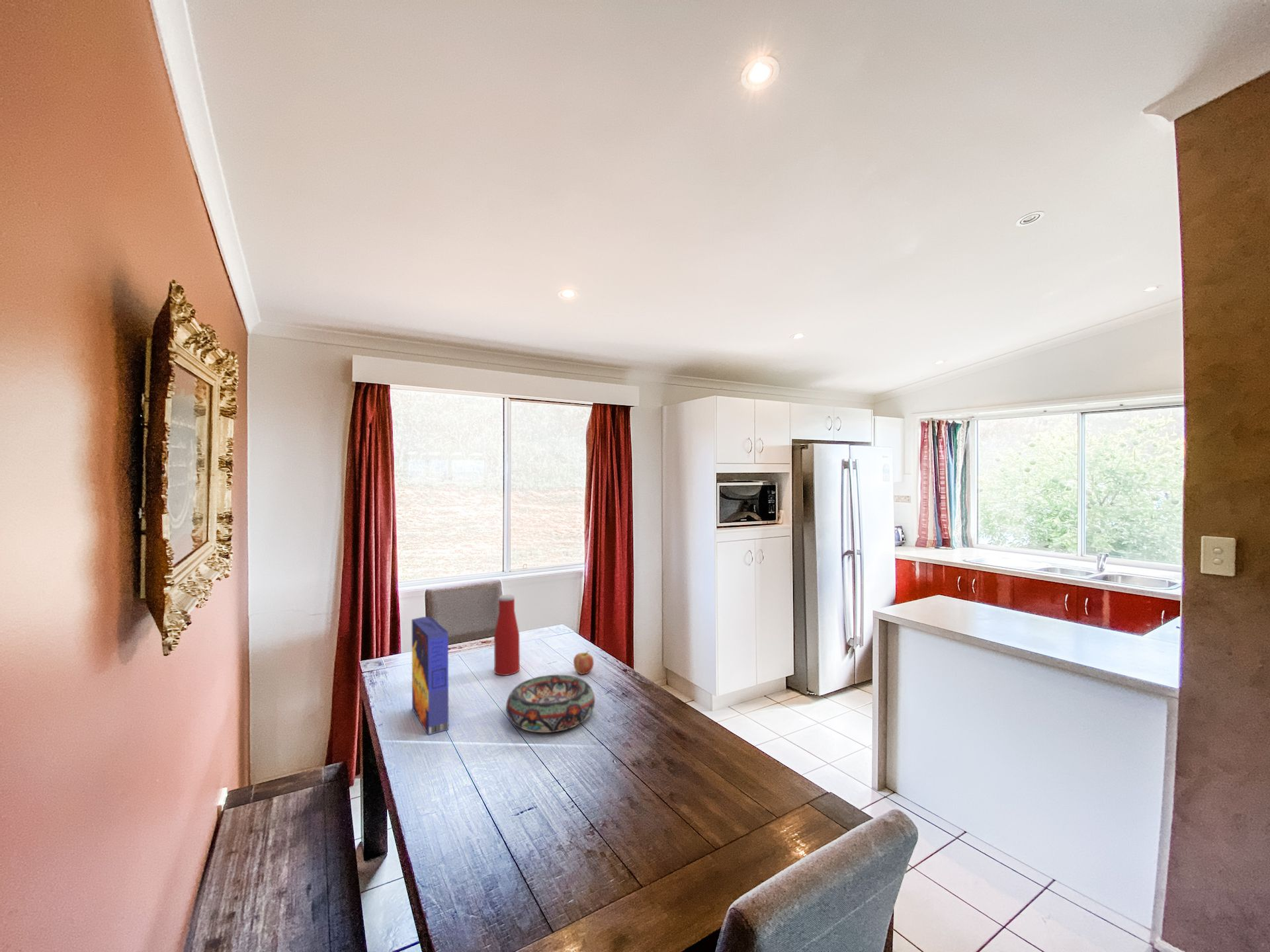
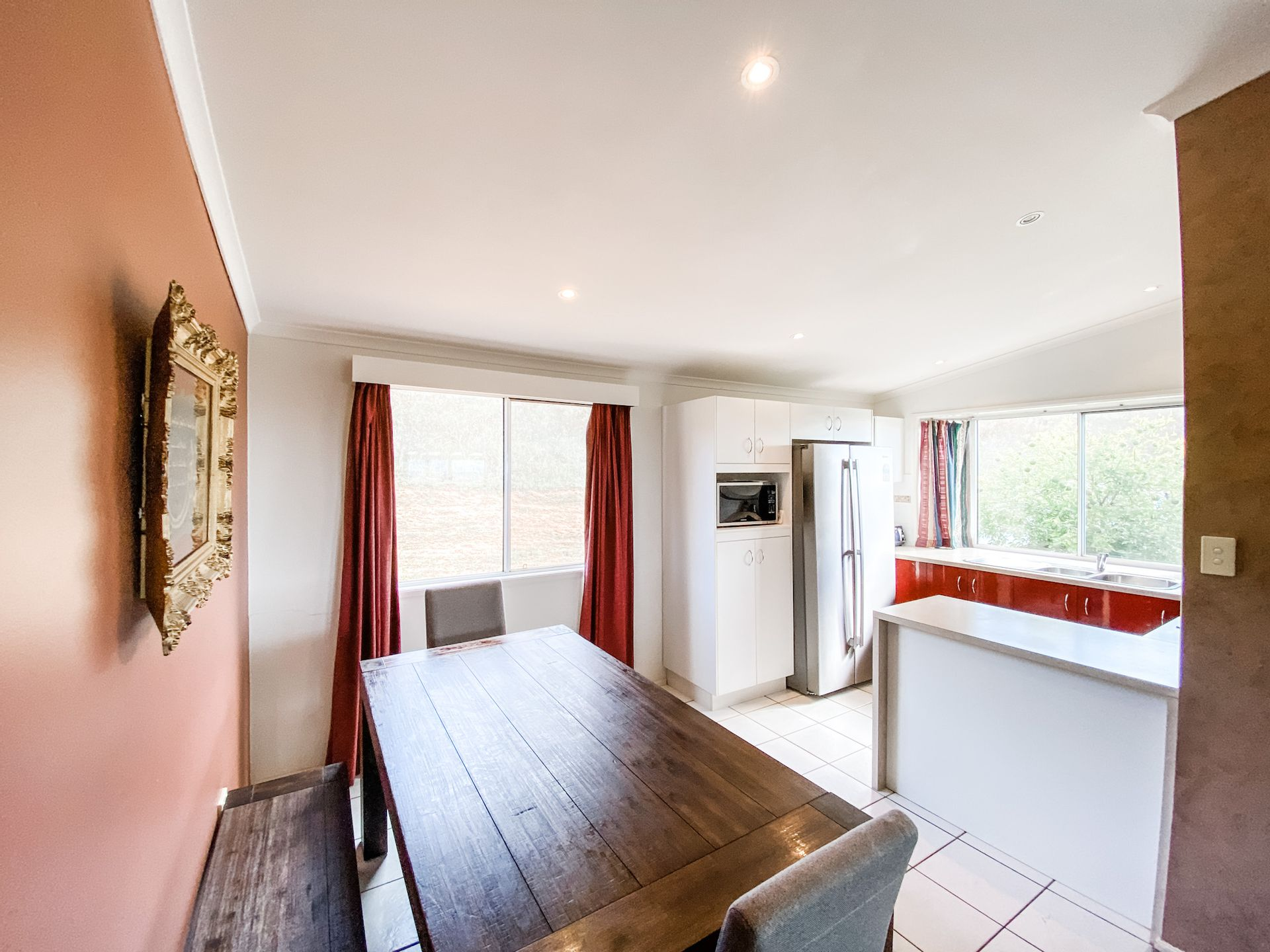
- cereal box [411,616,449,736]
- fruit [573,651,594,675]
- bottle [493,594,521,676]
- decorative bowl [505,674,595,733]
